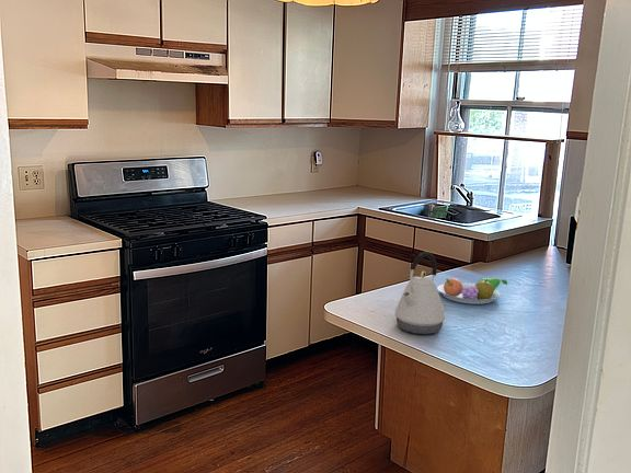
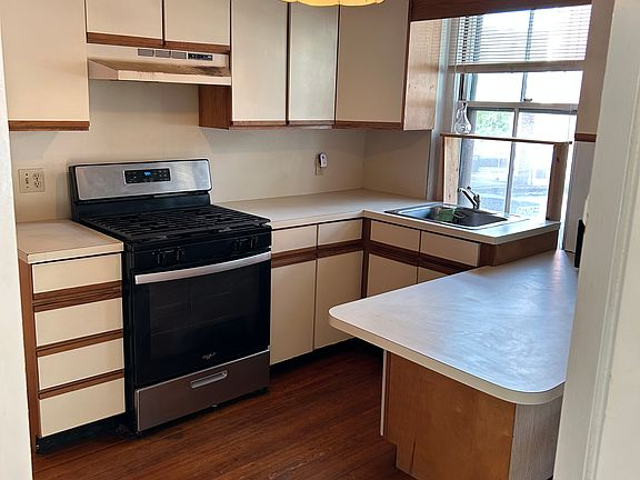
- kettle [394,251,446,335]
- fruit bowl [437,277,508,305]
